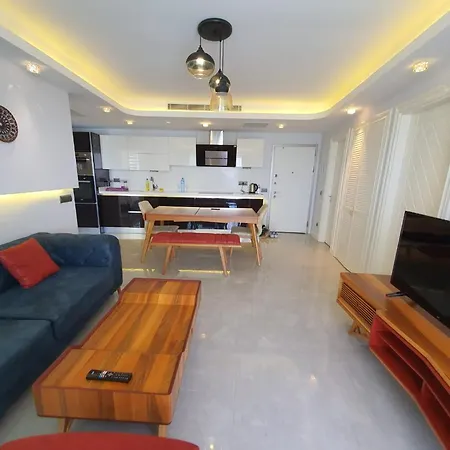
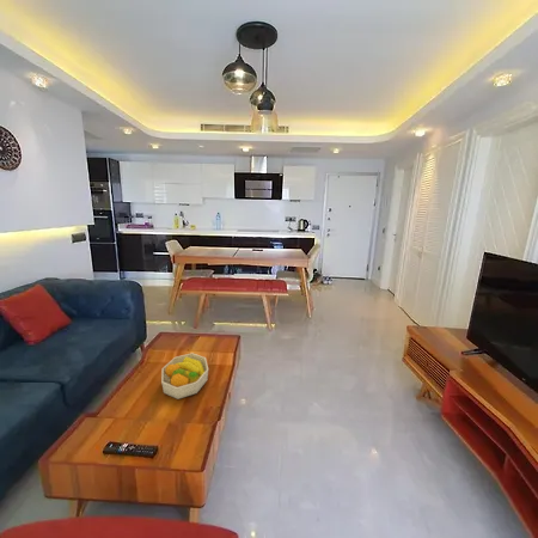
+ fruit bowl [160,351,209,401]
